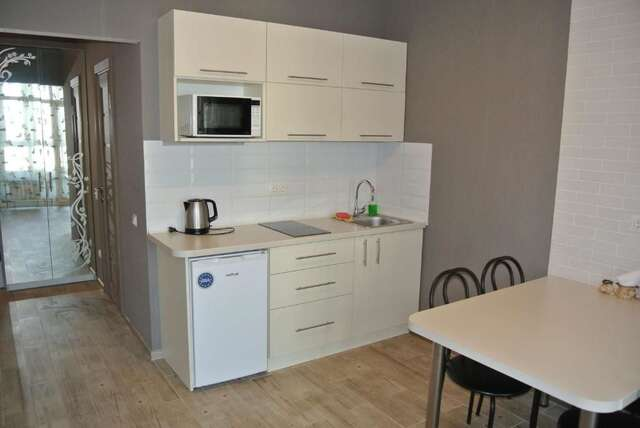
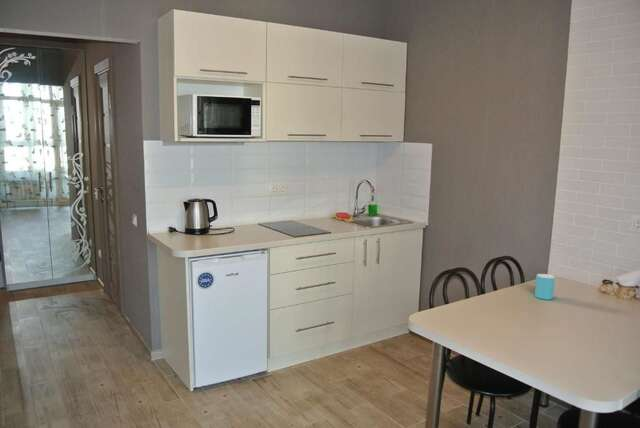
+ cup [534,273,556,301]
